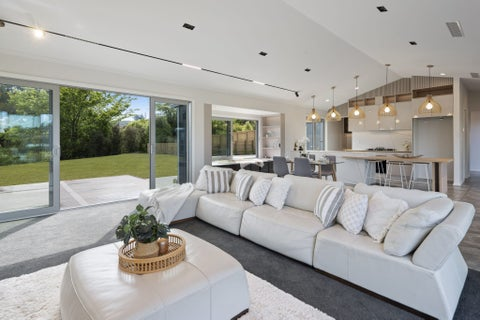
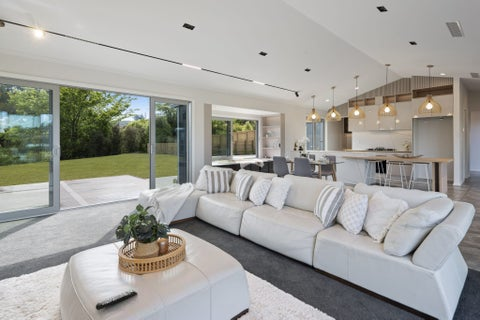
+ remote control [95,289,138,311]
